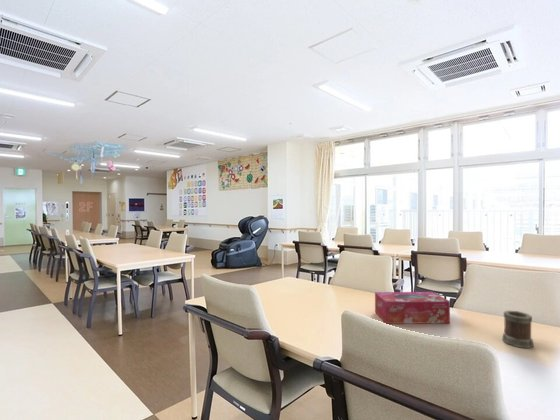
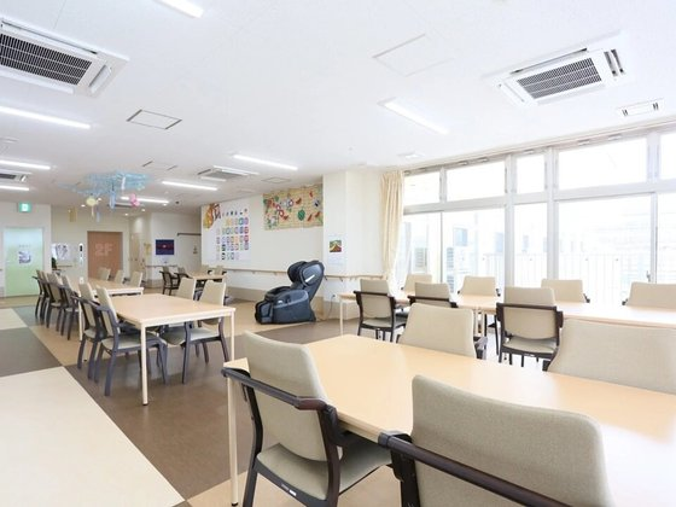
- mug [501,310,535,349]
- tissue box [374,291,451,325]
